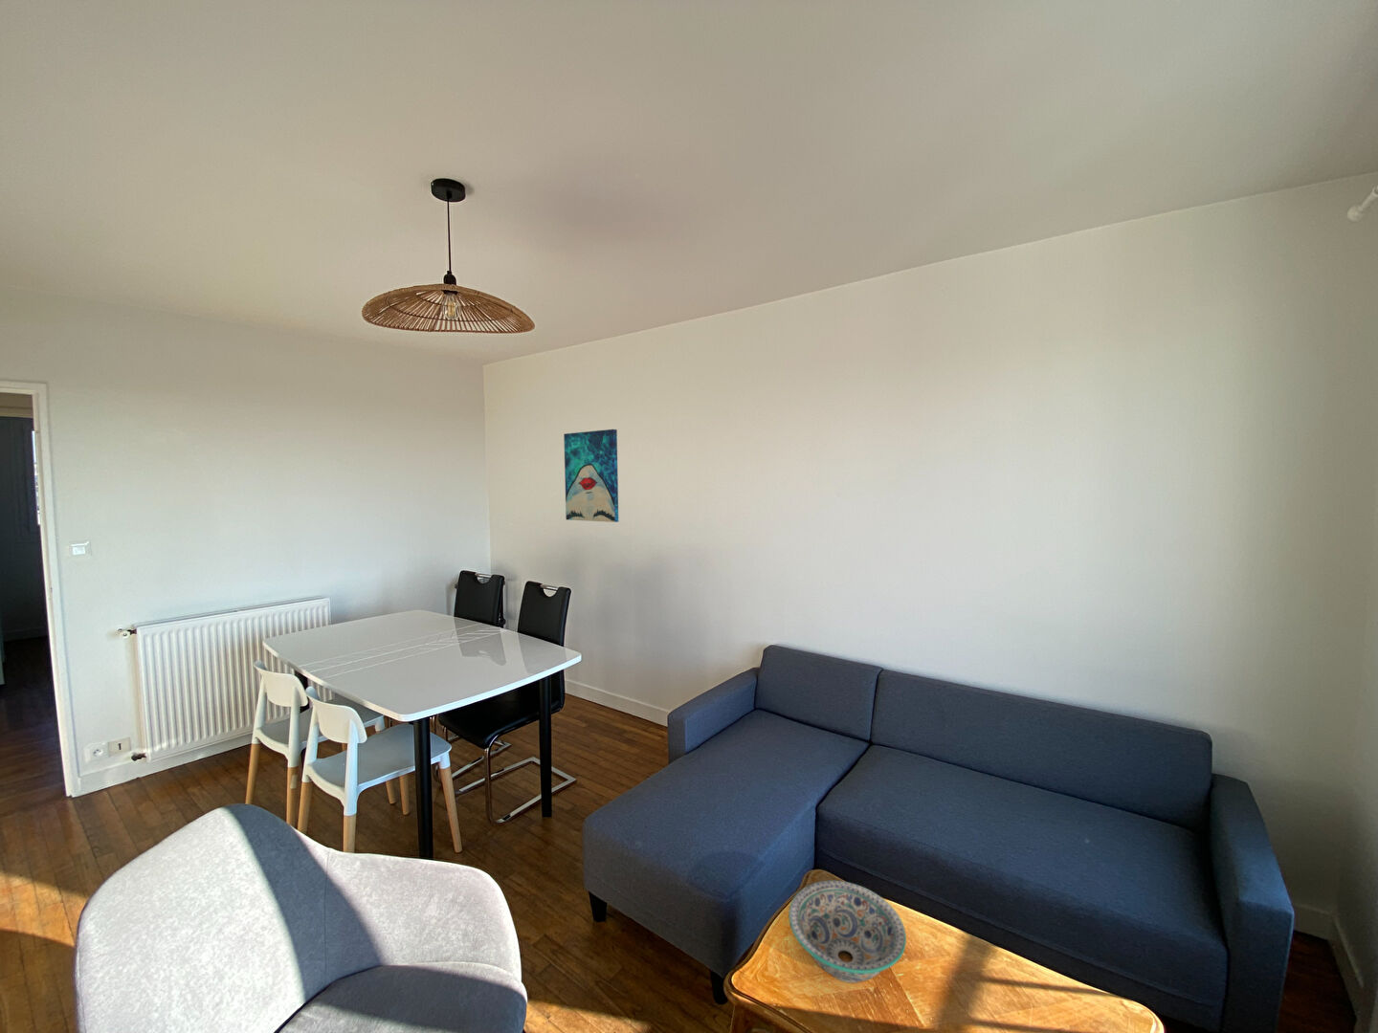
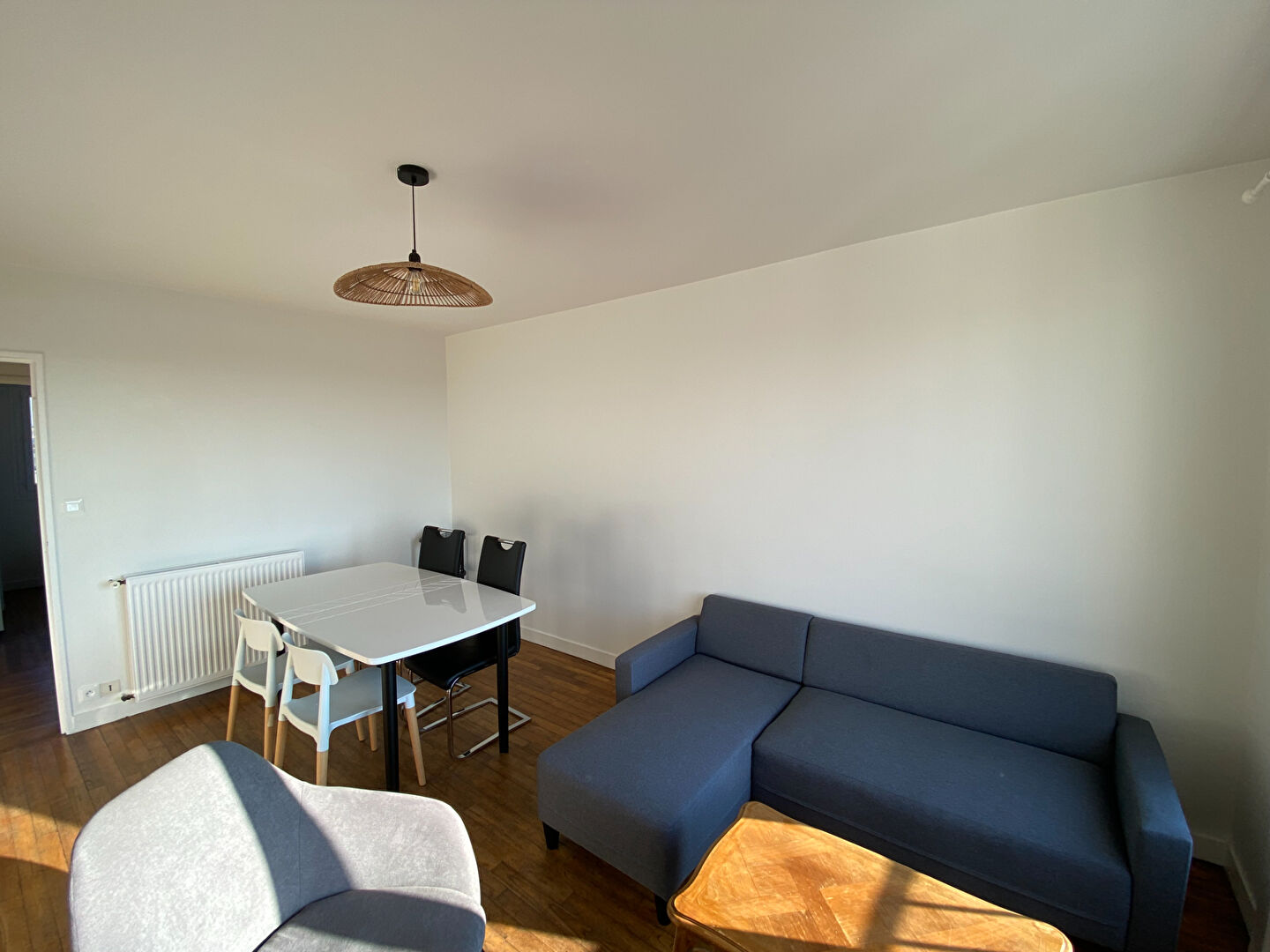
- decorative bowl [788,880,907,984]
- wall art [563,429,620,523]
